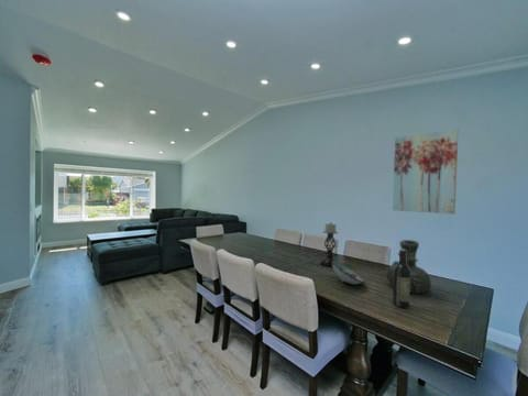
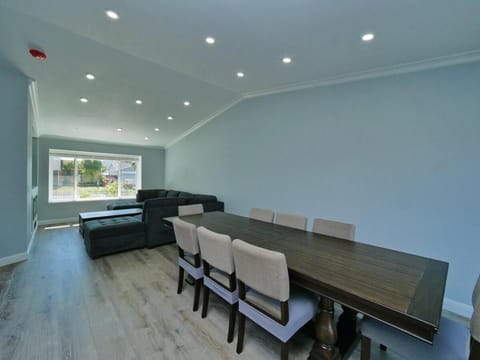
- candle holder [319,221,340,268]
- vase [386,239,432,295]
- wine bottle [392,249,410,309]
- wall art [392,128,459,216]
- bowl [331,261,366,285]
